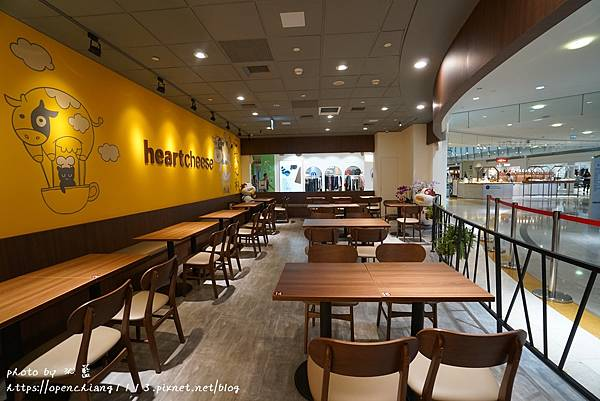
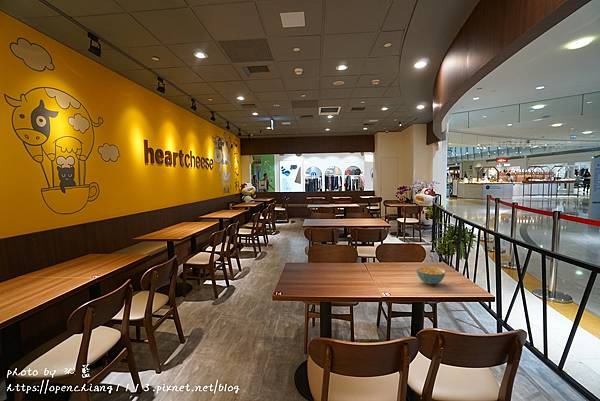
+ cereal bowl [415,265,446,285]
